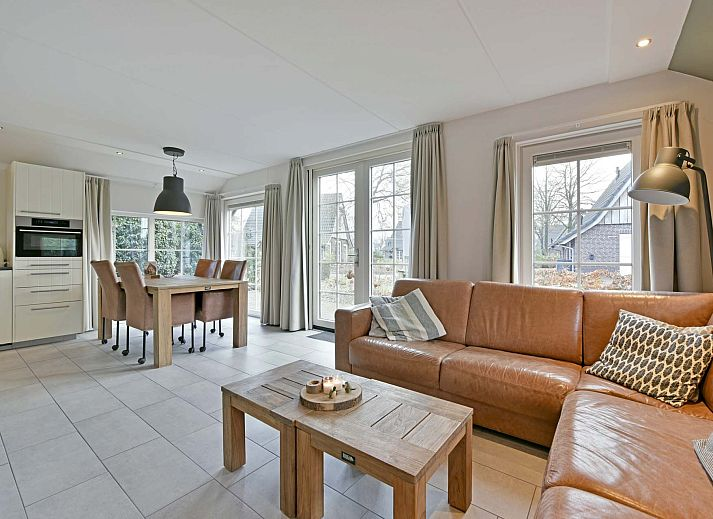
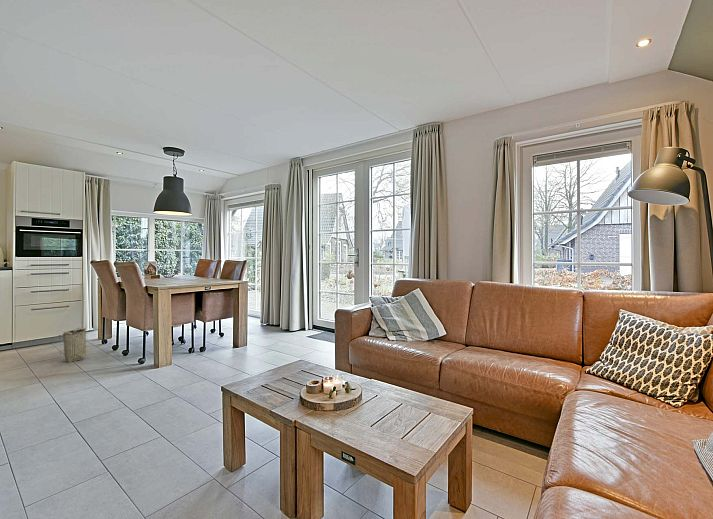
+ basket [57,326,89,363]
